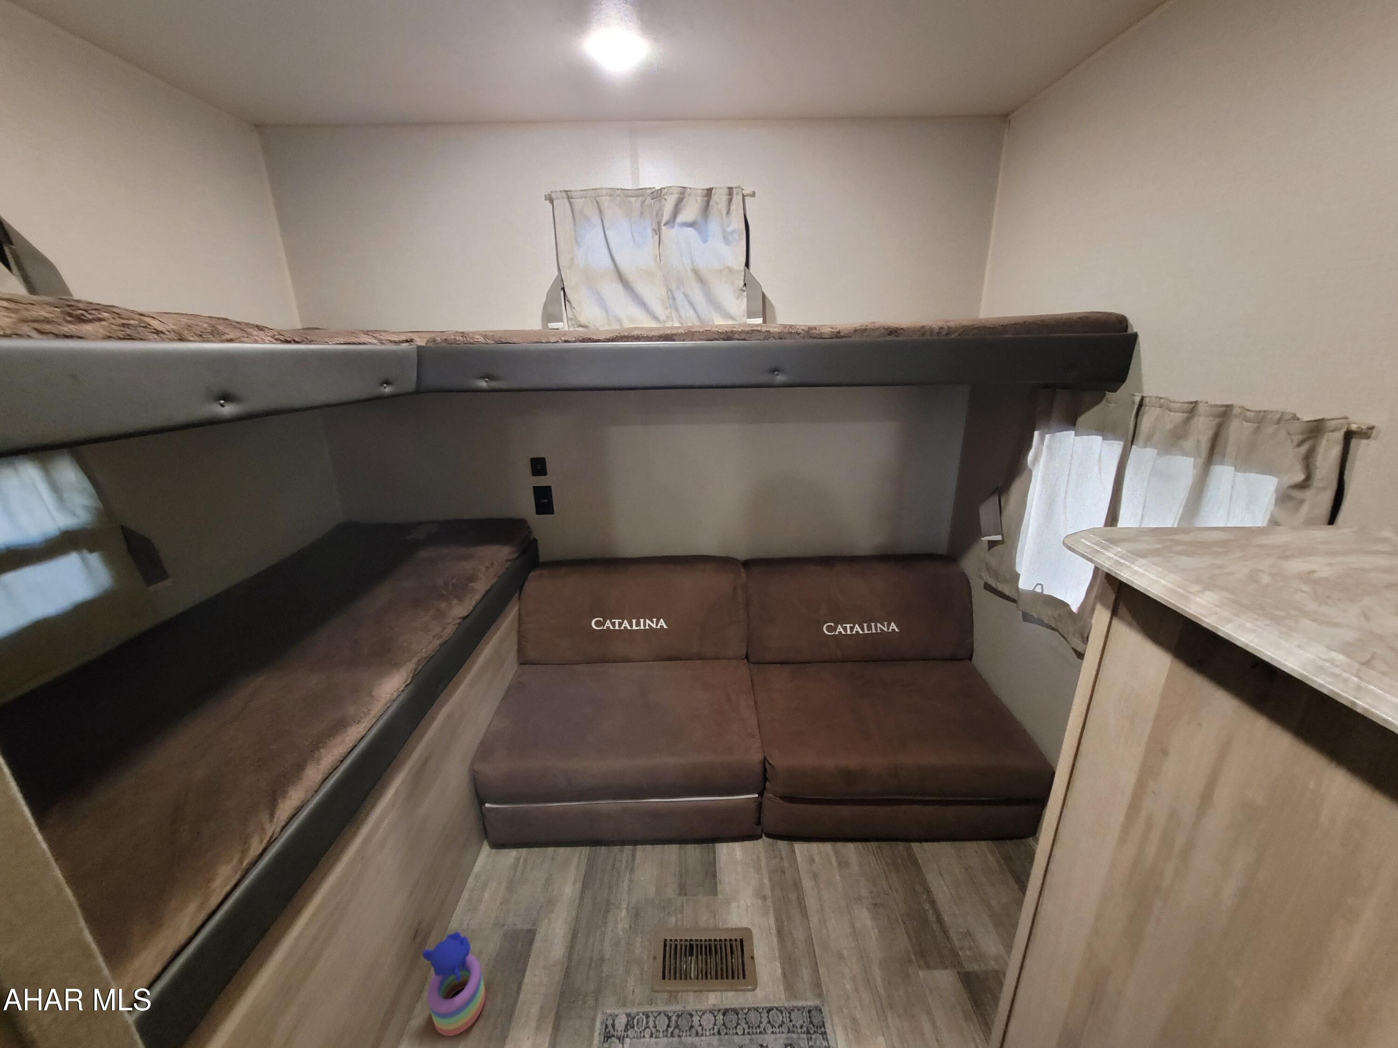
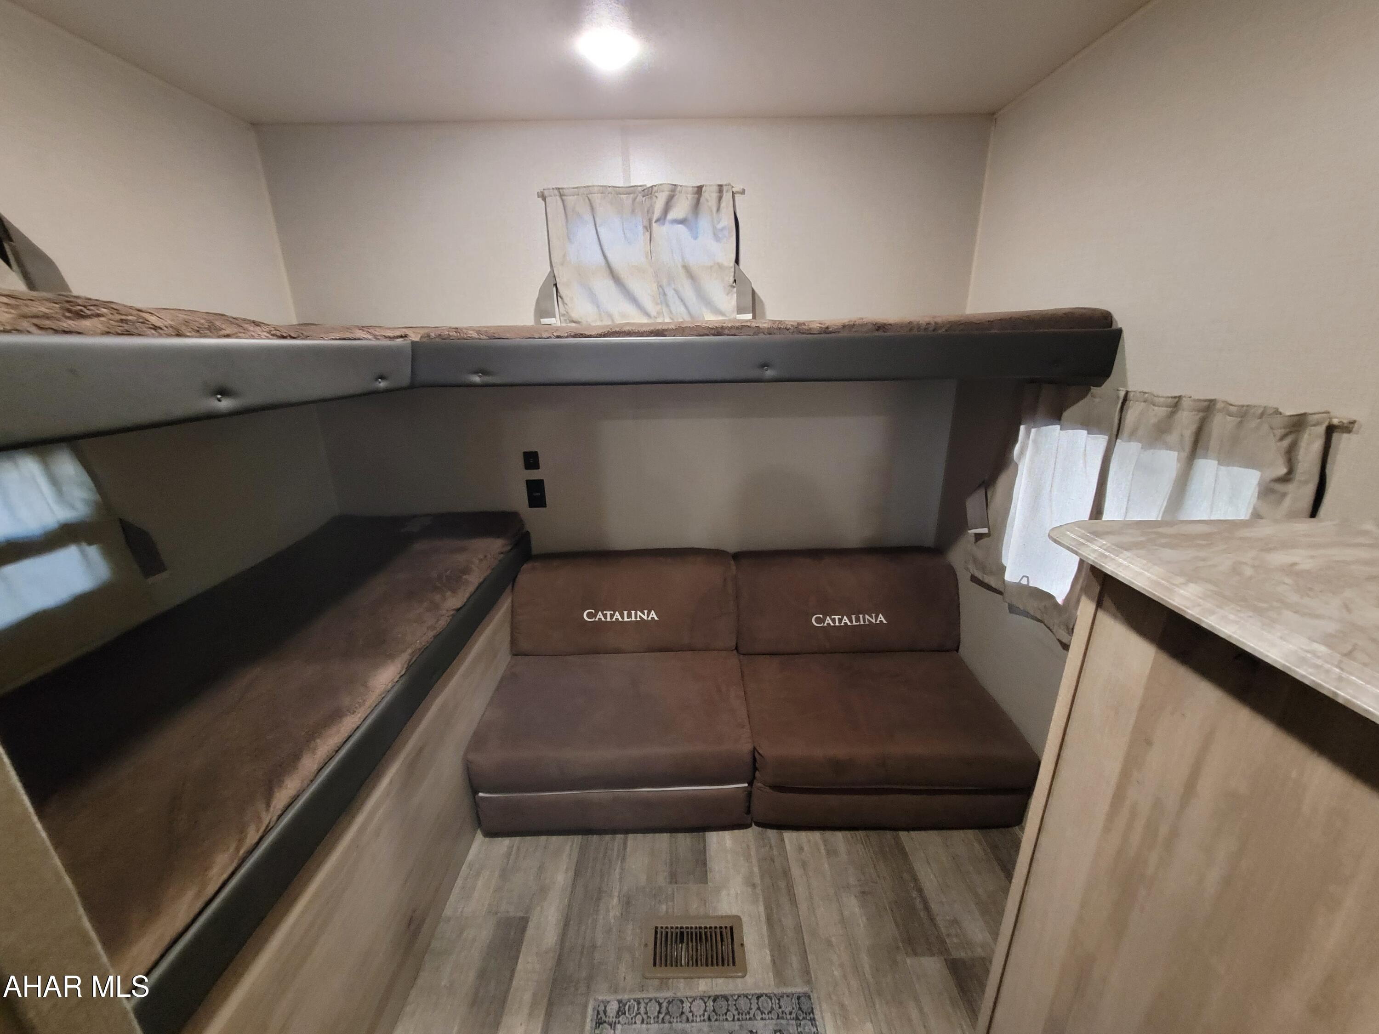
- stacking toy [422,931,487,1036]
